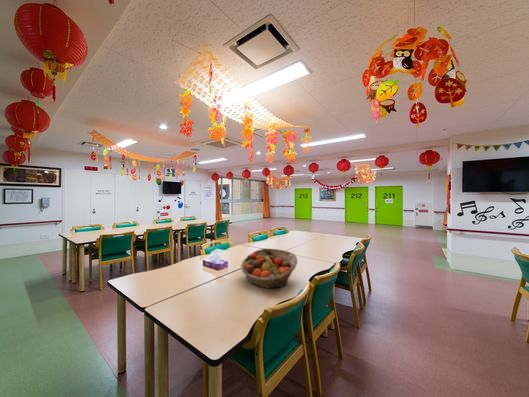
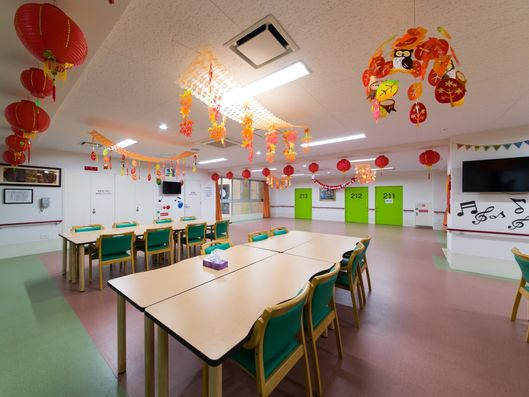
- fruit basket [240,248,298,289]
